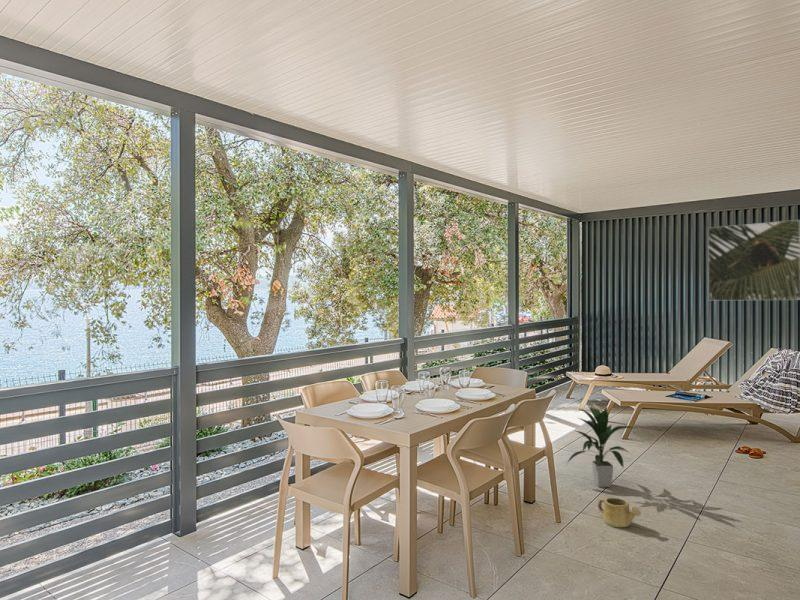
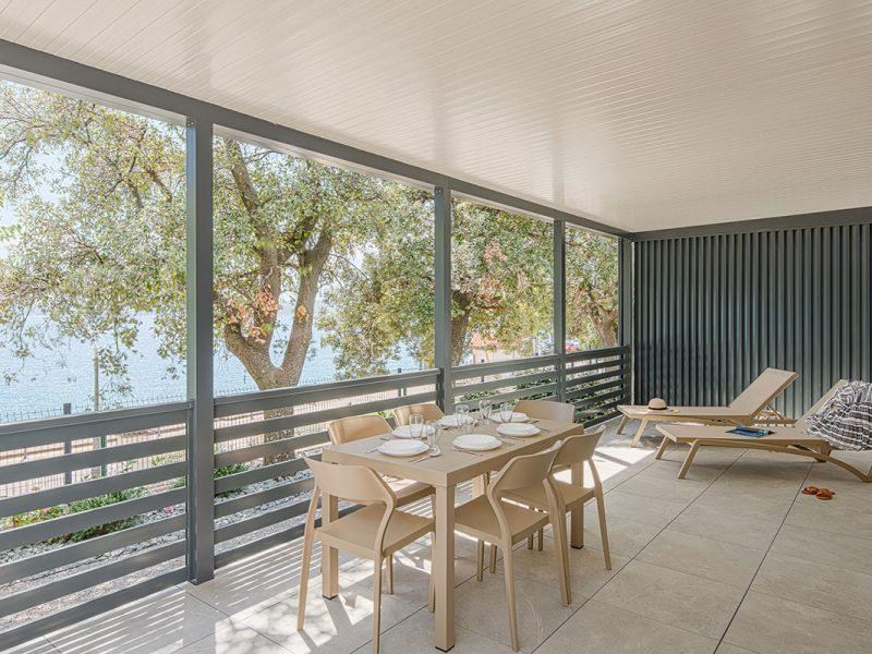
- indoor plant [565,406,635,488]
- watering can [597,497,642,528]
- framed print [707,219,800,301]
